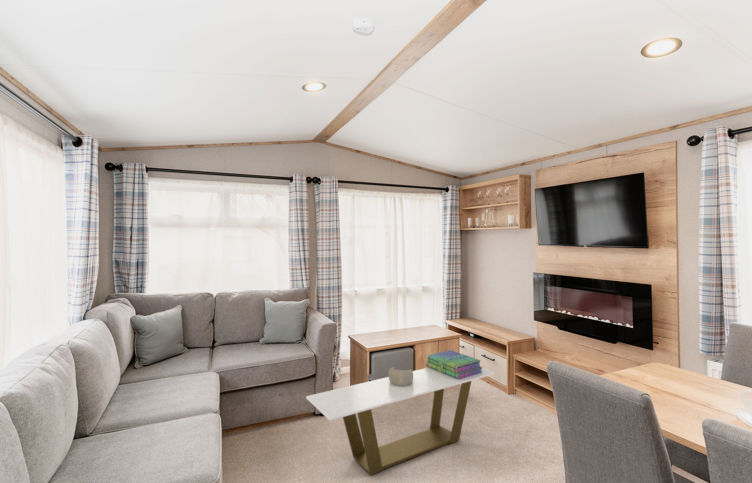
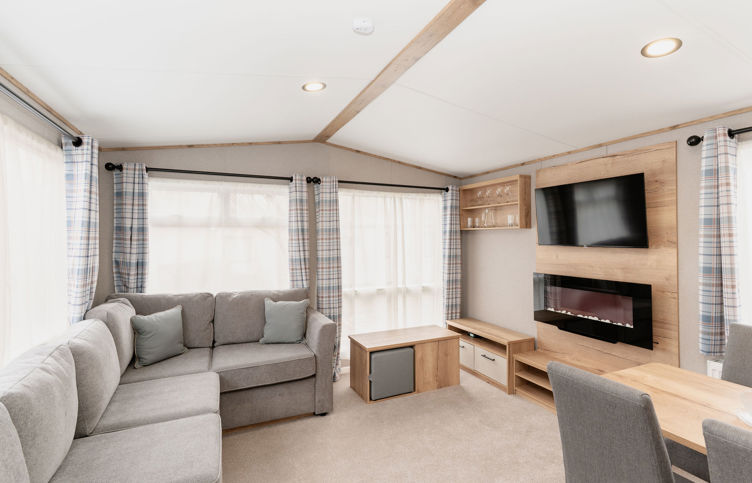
- stack of books [425,349,484,380]
- decorative bowl [388,366,414,386]
- coffee table [305,367,496,476]
